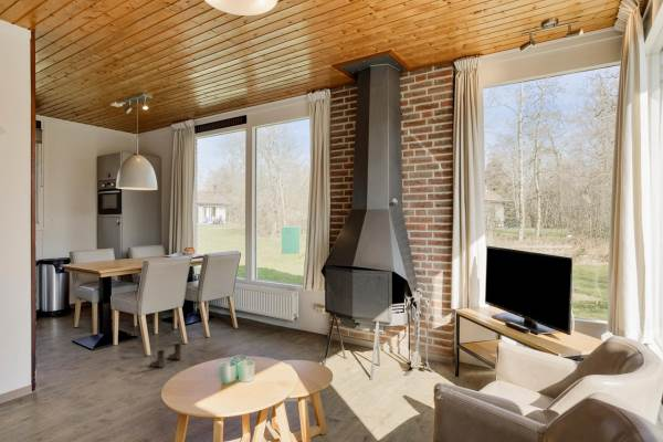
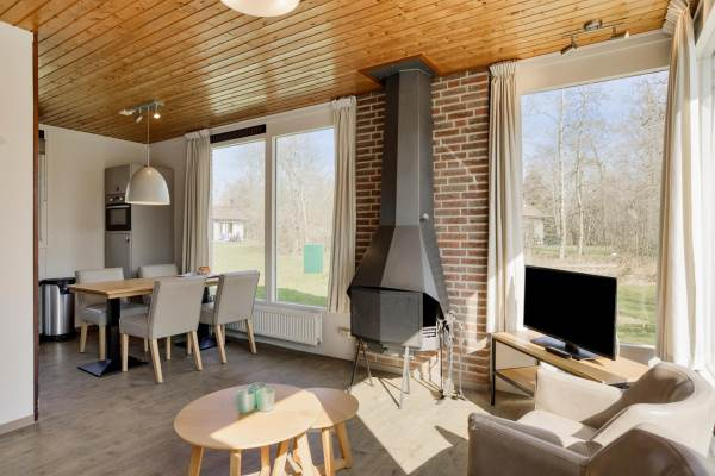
- boots [149,343,182,369]
